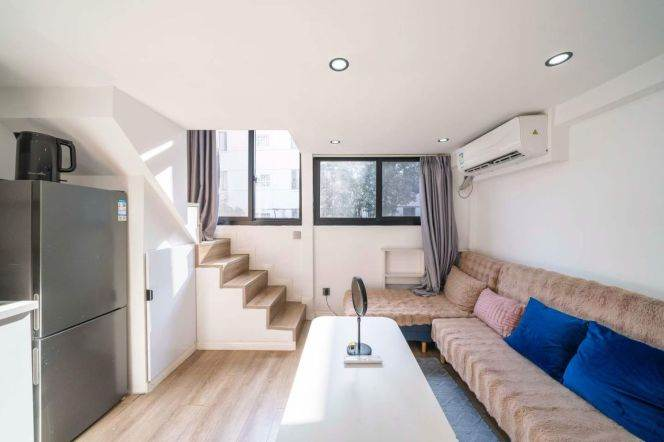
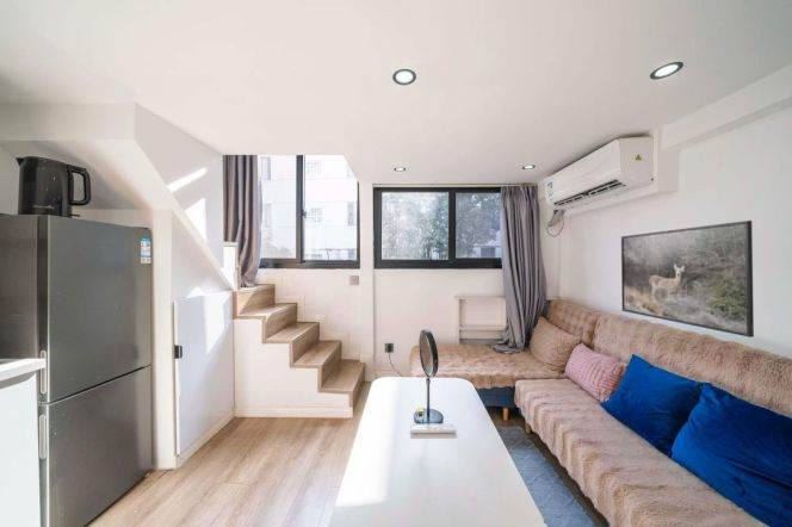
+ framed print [620,219,755,339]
